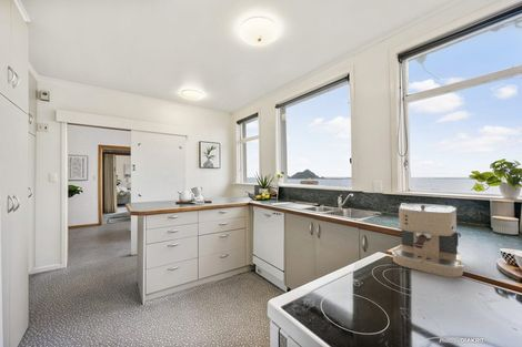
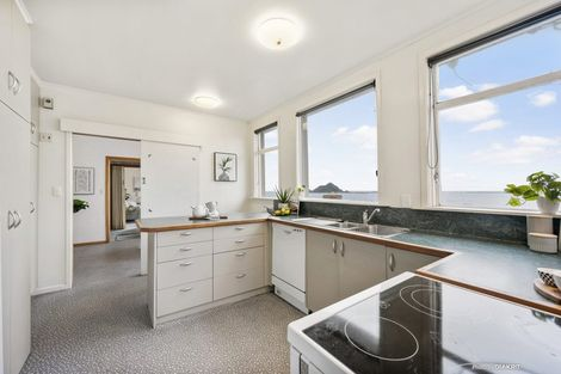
- coffee maker [391,202,465,278]
